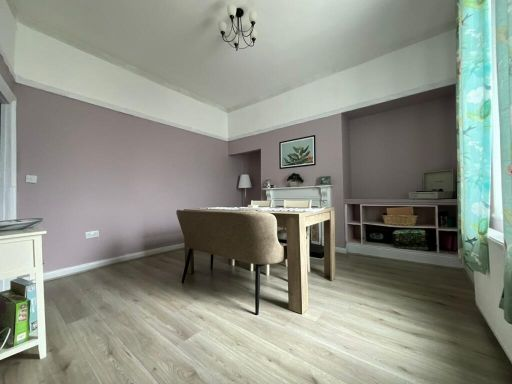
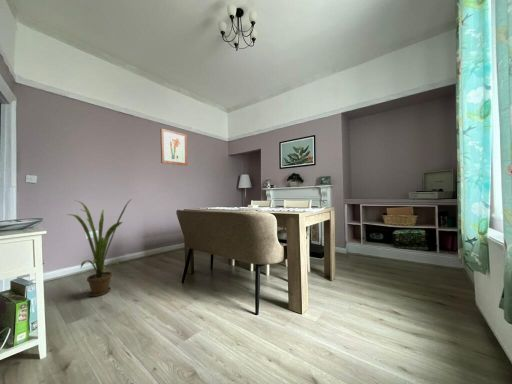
+ wall art [160,128,188,167]
+ house plant [66,199,132,297]
